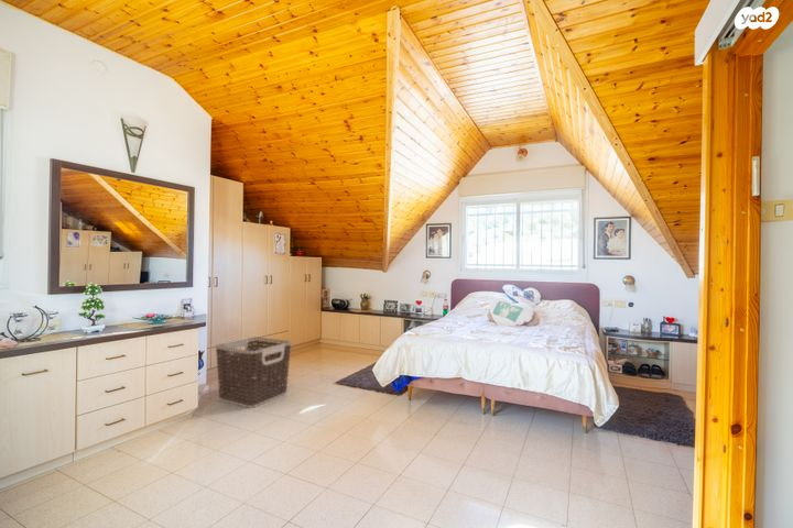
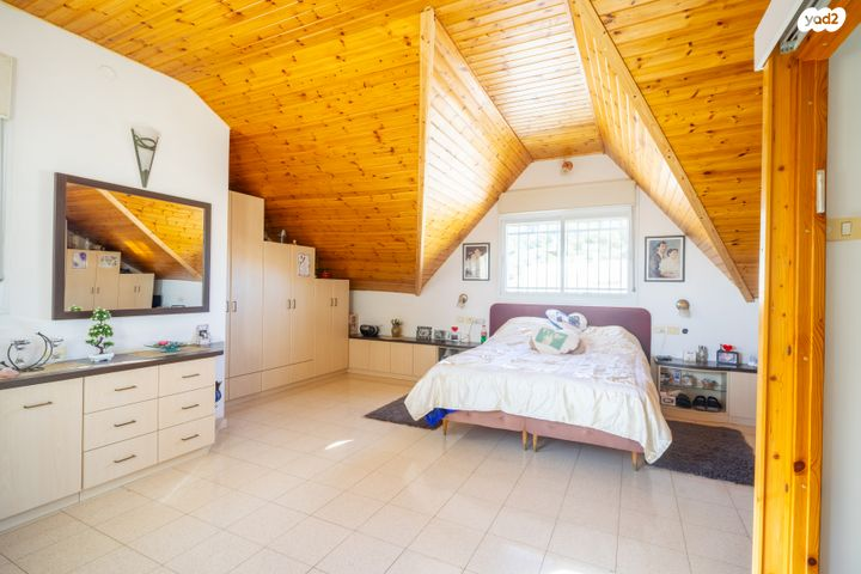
- clothes hamper [215,336,292,409]
